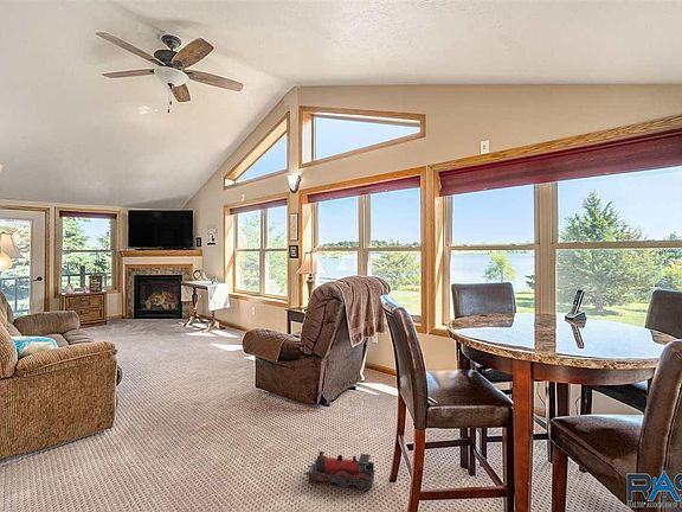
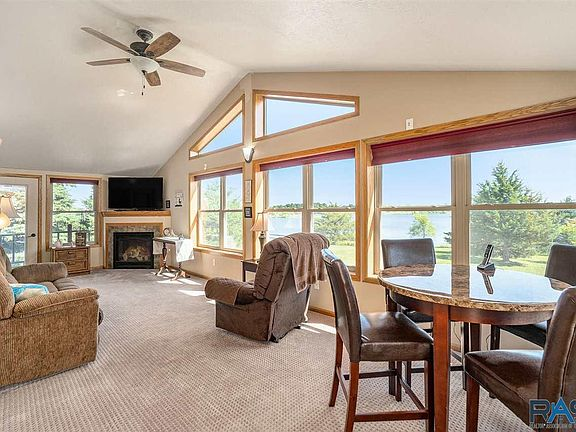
- toy train [303,450,377,492]
